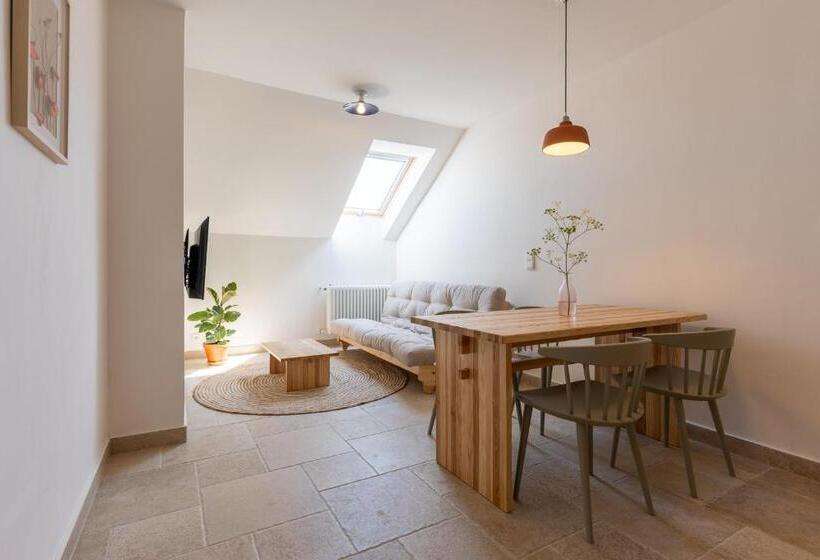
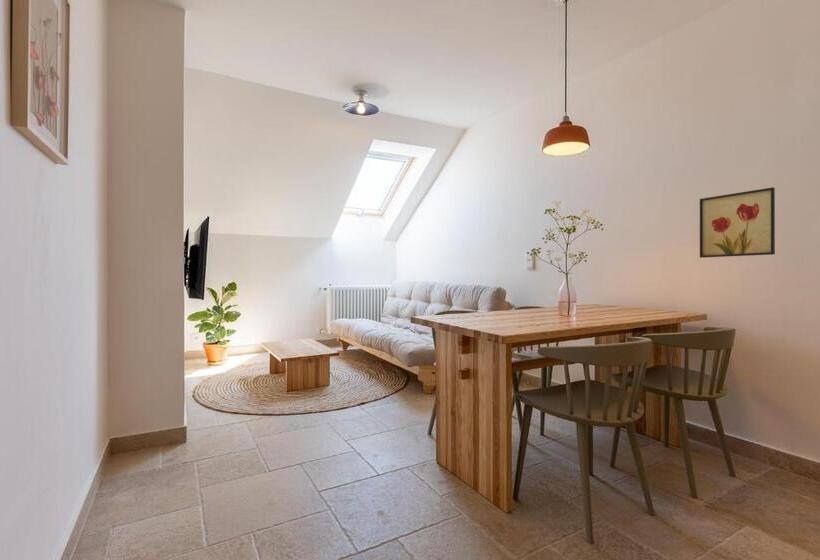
+ wall art [699,186,776,259]
